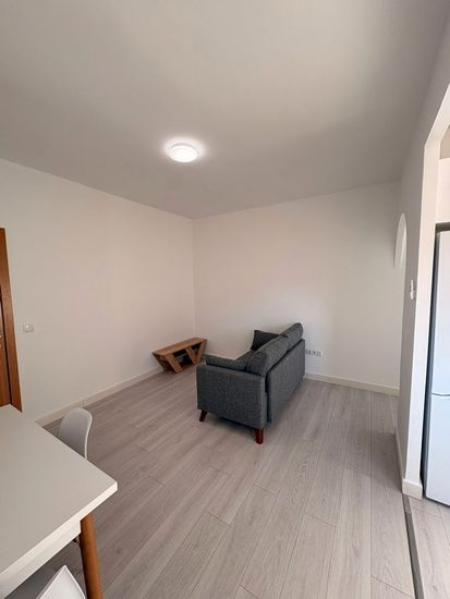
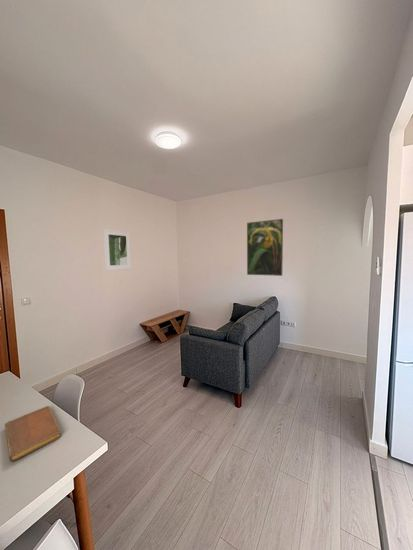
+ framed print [102,228,132,272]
+ notebook [4,405,62,463]
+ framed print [246,218,284,277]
